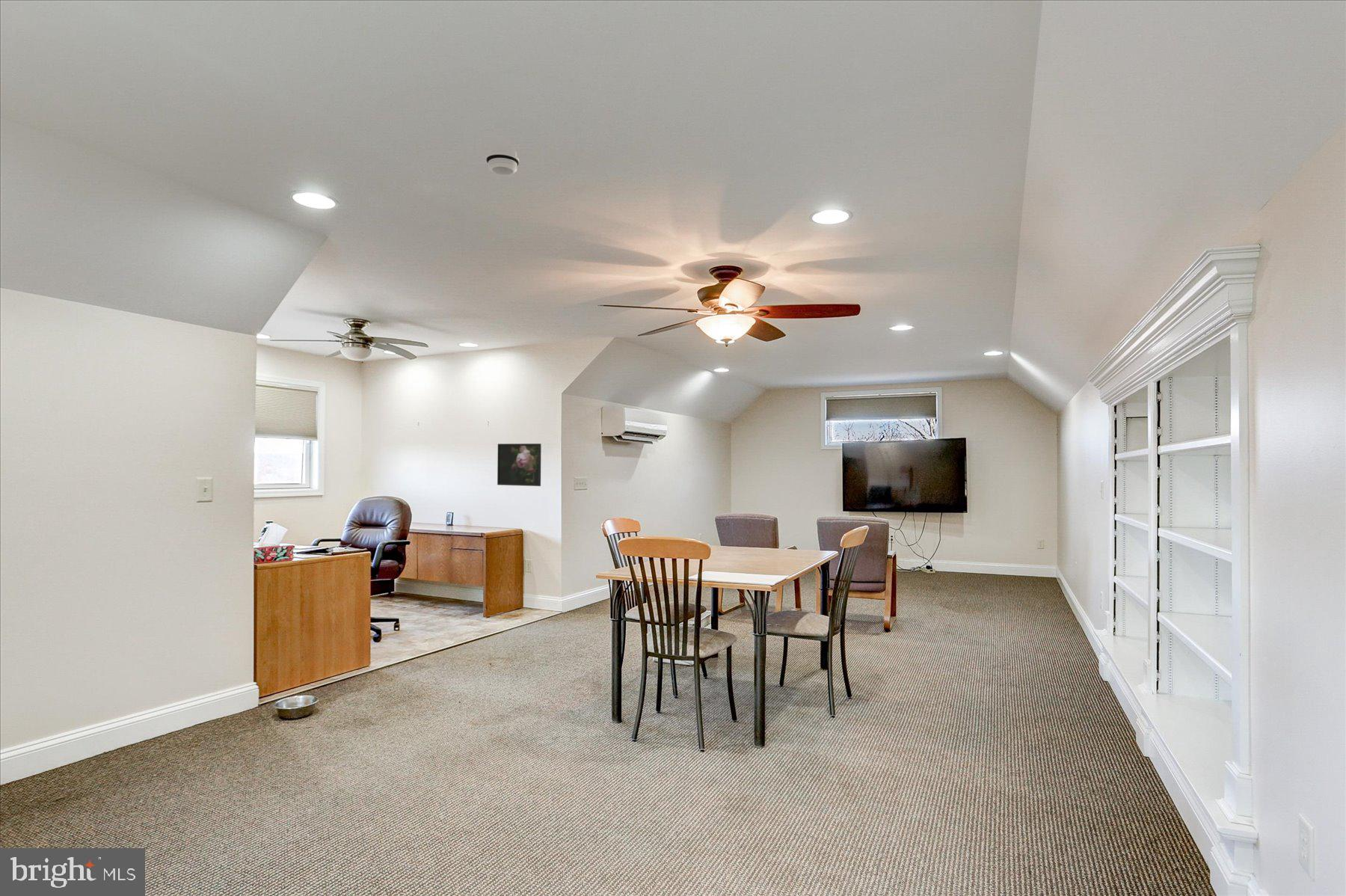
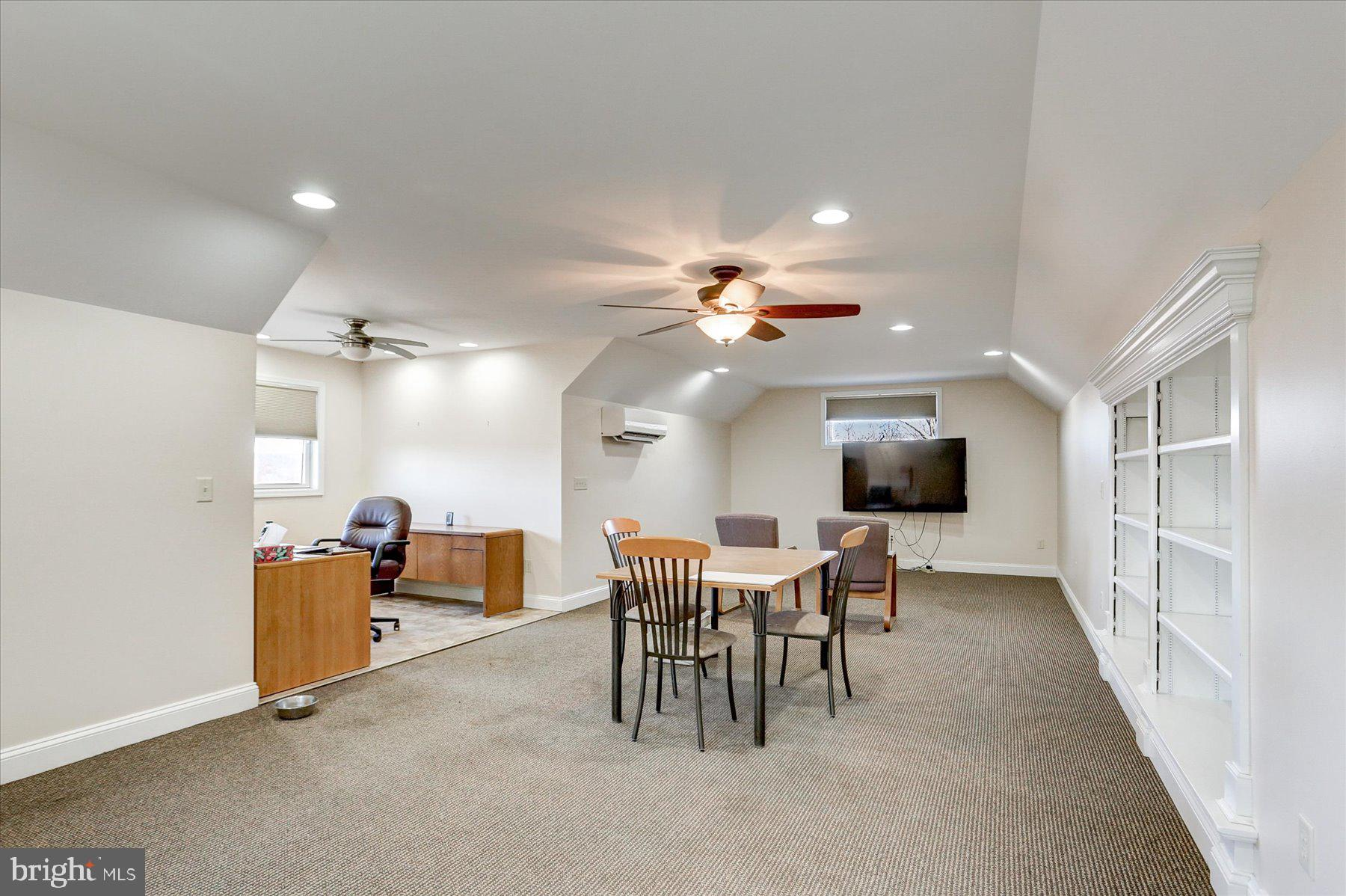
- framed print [497,443,542,487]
- smoke detector [485,146,520,177]
